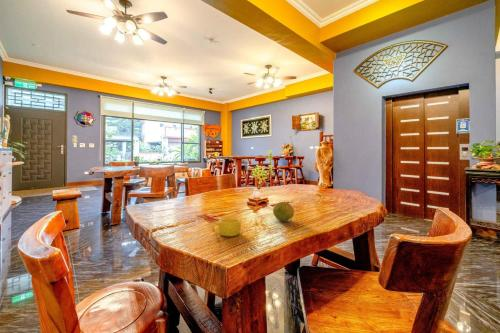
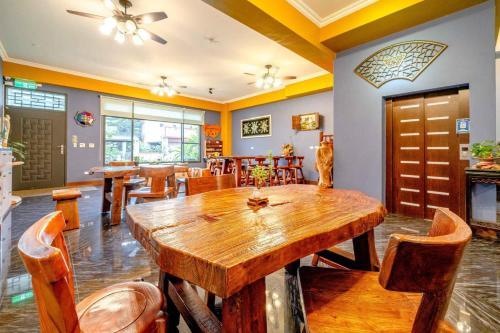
- cup [211,217,242,237]
- fruit [272,201,295,222]
